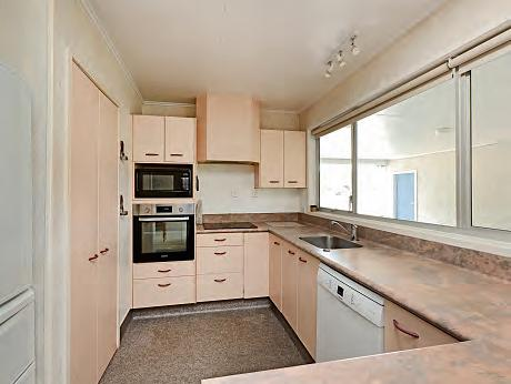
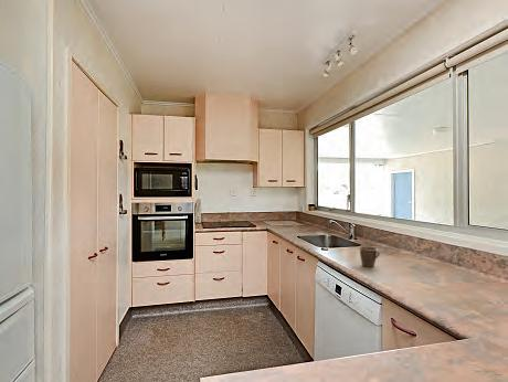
+ mug [358,245,381,268]
